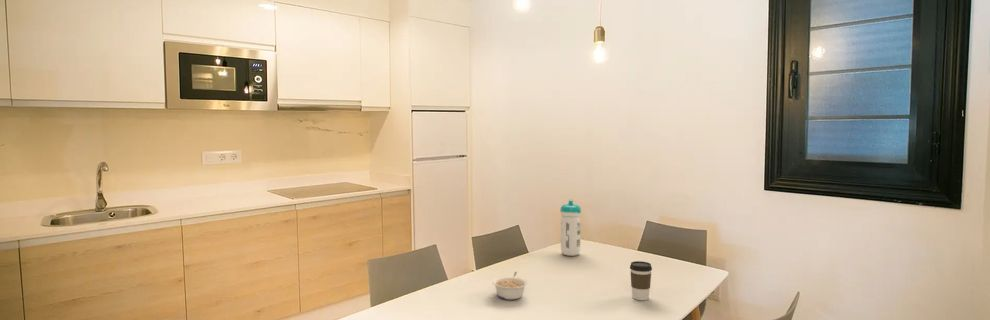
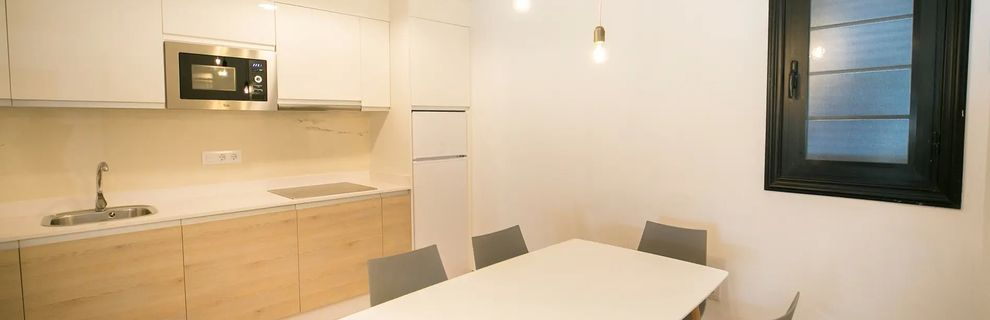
- coffee cup [629,260,653,301]
- water bottle [559,199,582,257]
- legume [491,271,529,301]
